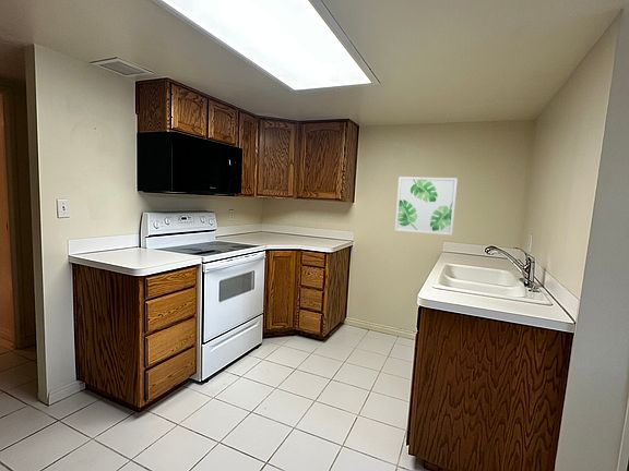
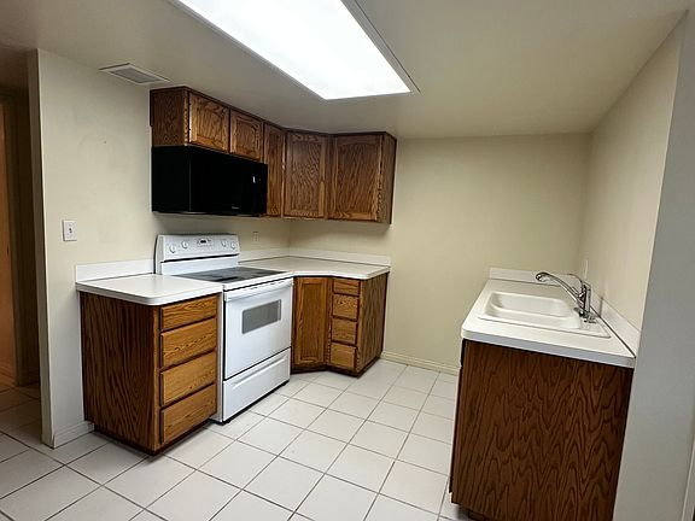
- wall art [394,176,459,237]
